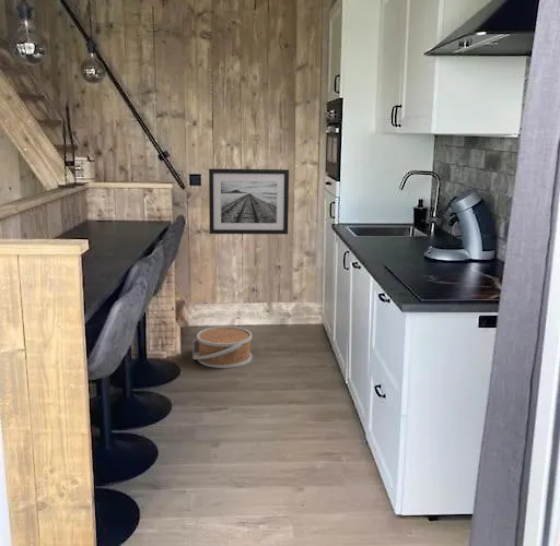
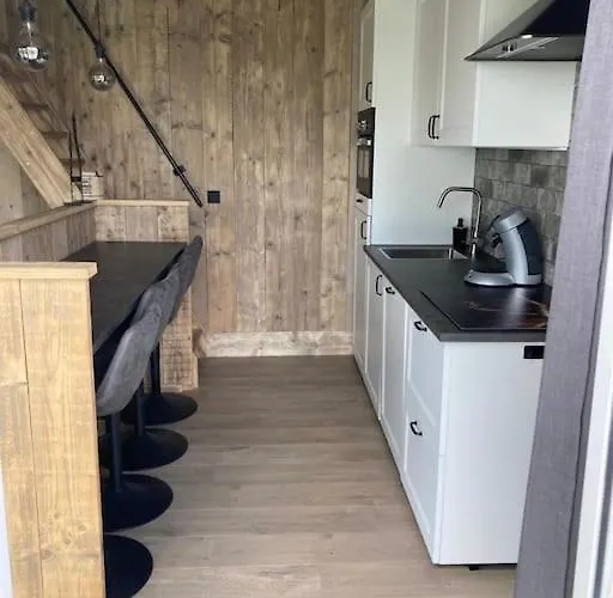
- wall art [208,168,290,235]
- basket [191,325,253,369]
